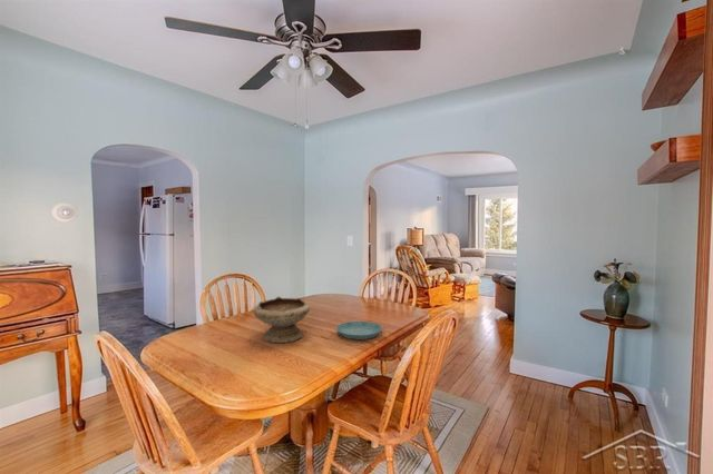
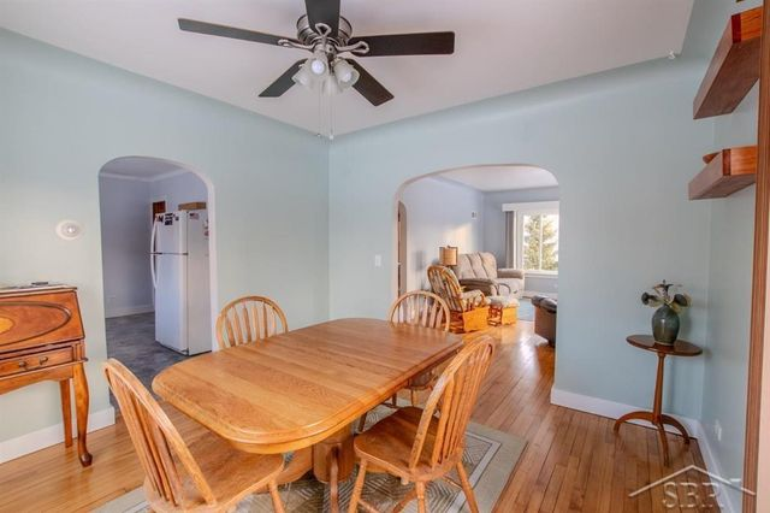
- saucer [335,320,383,340]
- bowl [253,295,311,344]
